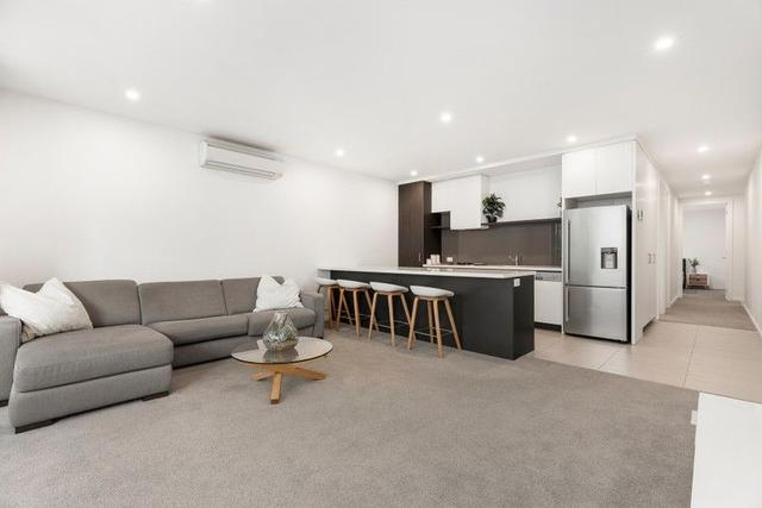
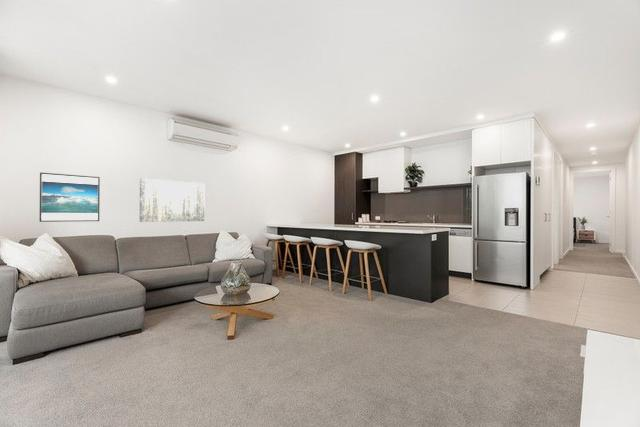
+ wall art [139,177,205,223]
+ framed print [39,172,101,223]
